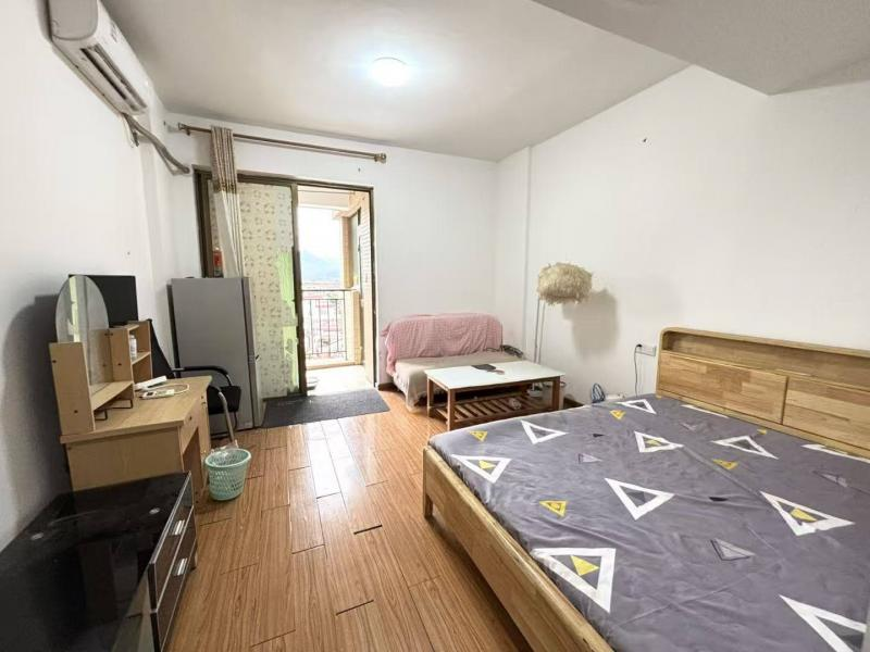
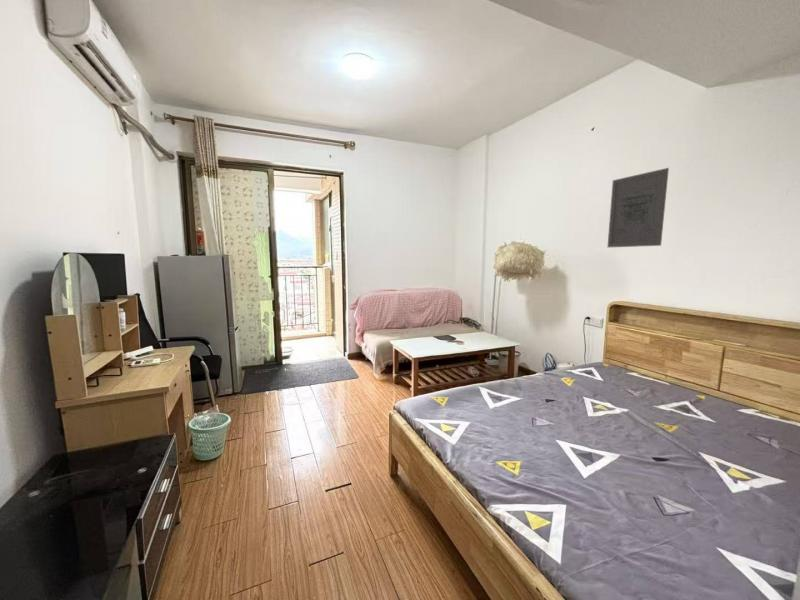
+ wall art [607,167,670,249]
